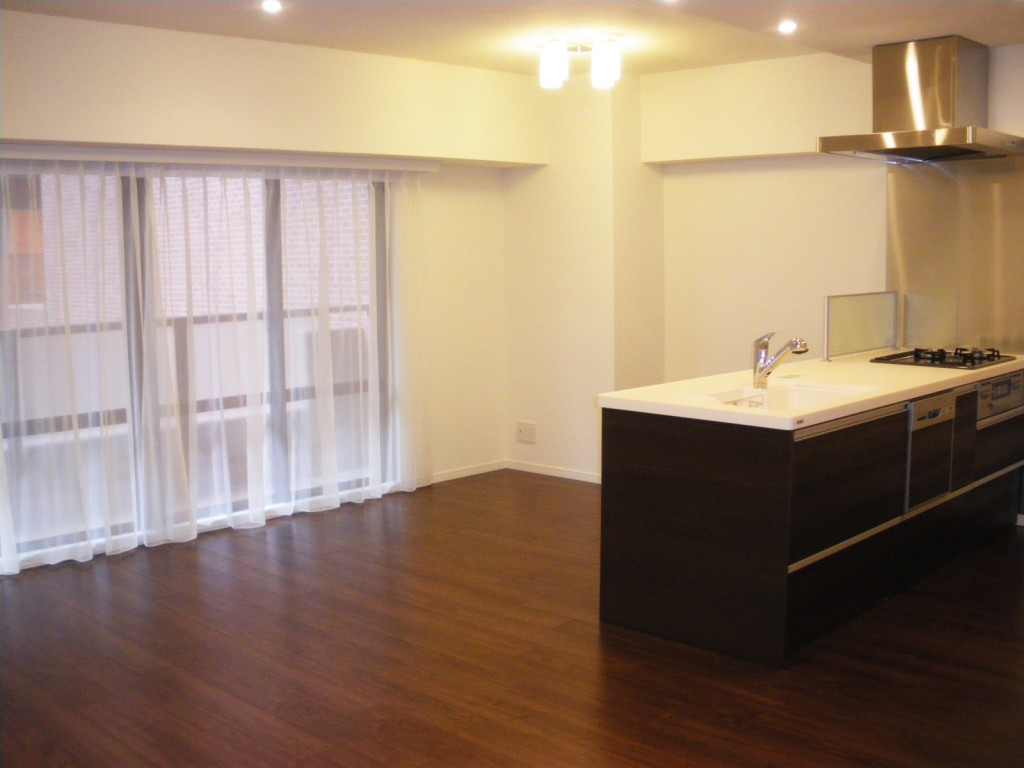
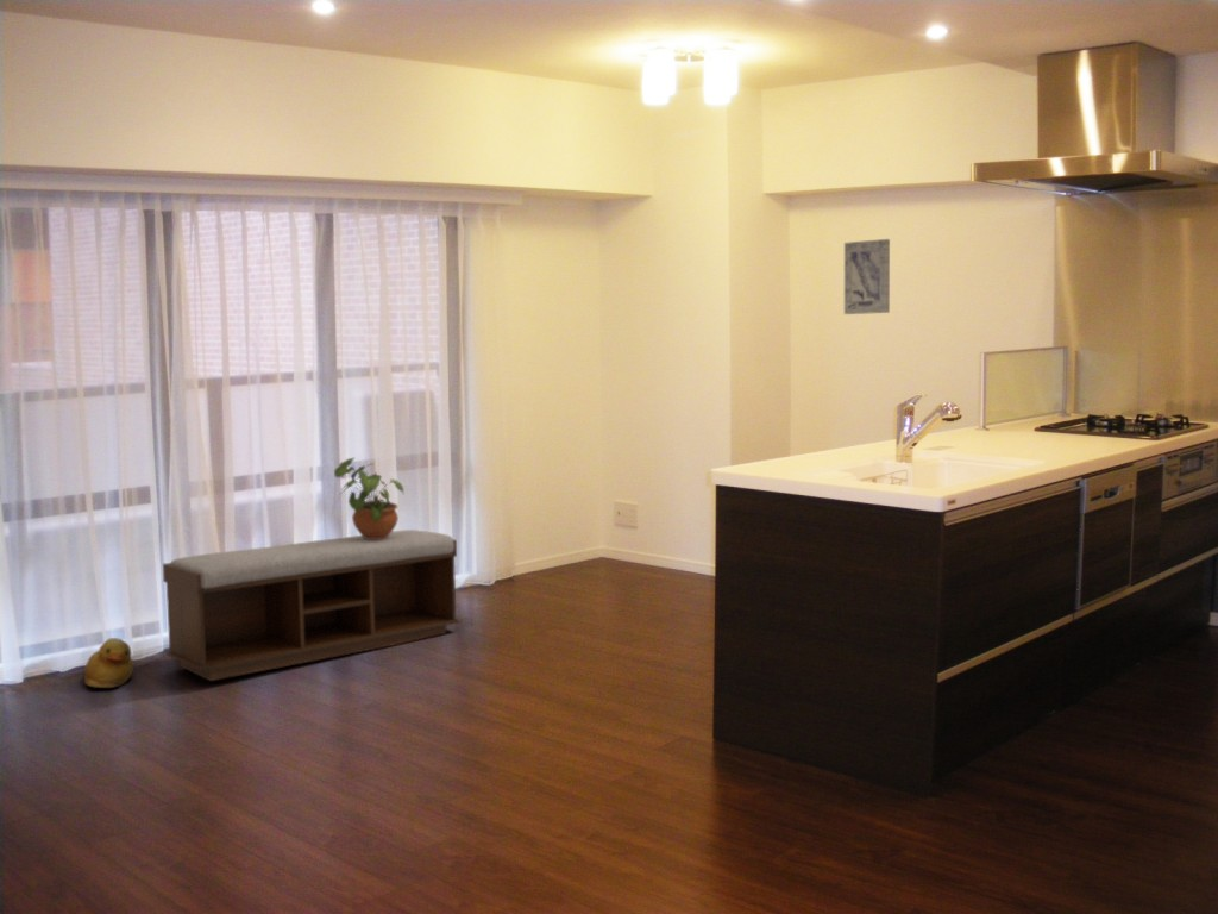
+ rubber duck [83,637,134,689]
+ bench [162,528,460,682]
+ potted plant [333,457,404,539]
+ wall art [843,238,891,315]
